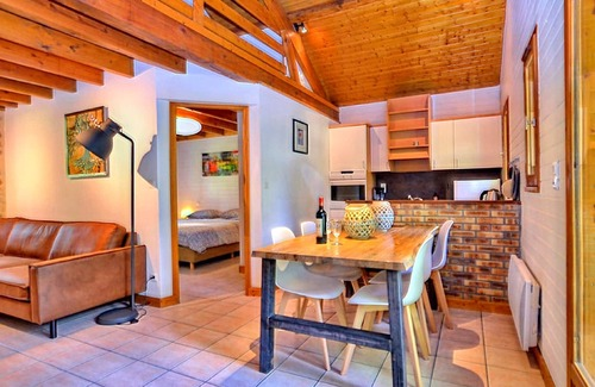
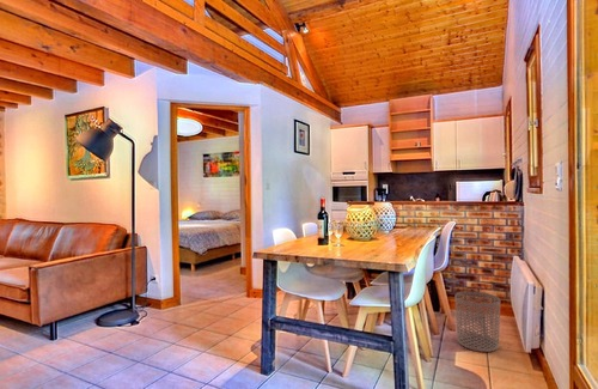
+ waste bin [453,290,501,353]
